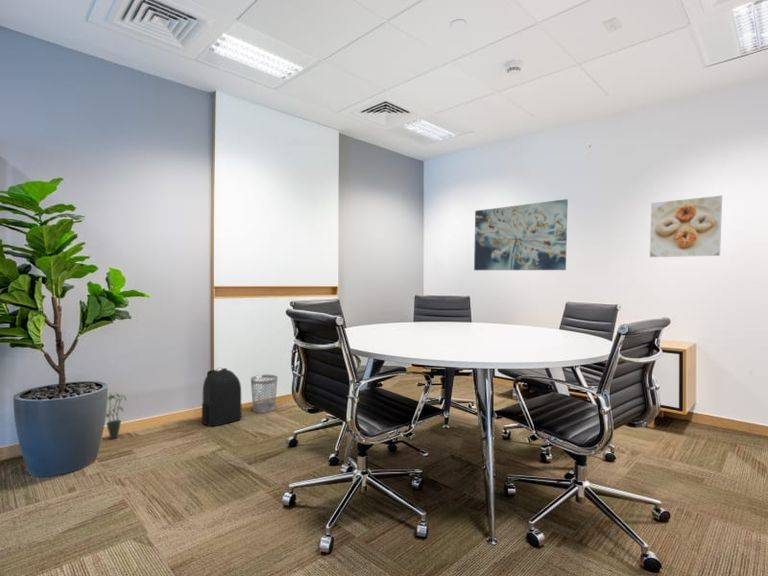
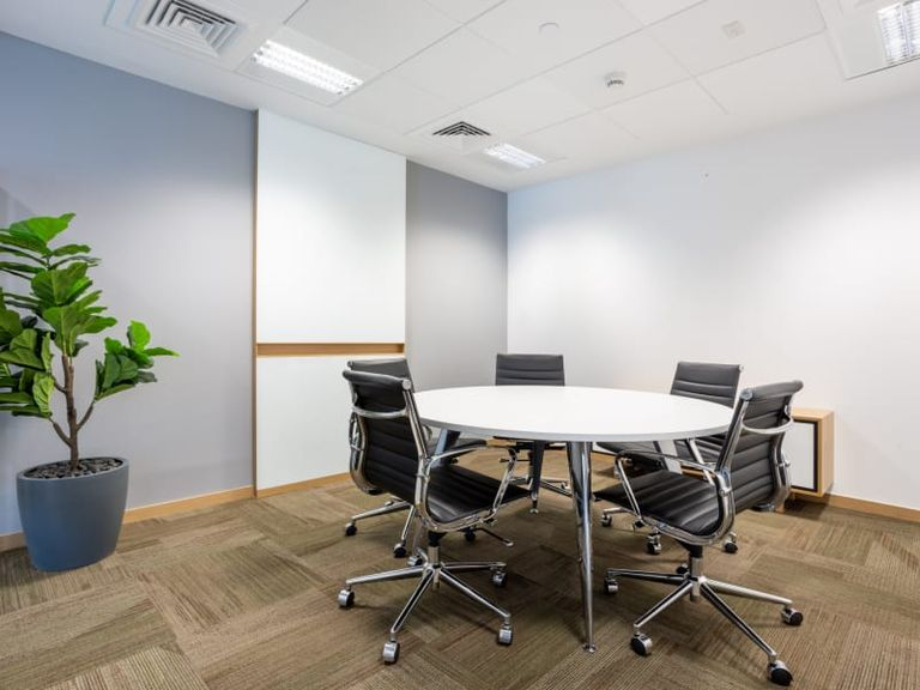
- potted plant [105,391,128,440]
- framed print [649,195,723,258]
- wall art [473,198,569,271]
- backpack [201,366,243,427]
- wastebasket [250,374,279,414]
